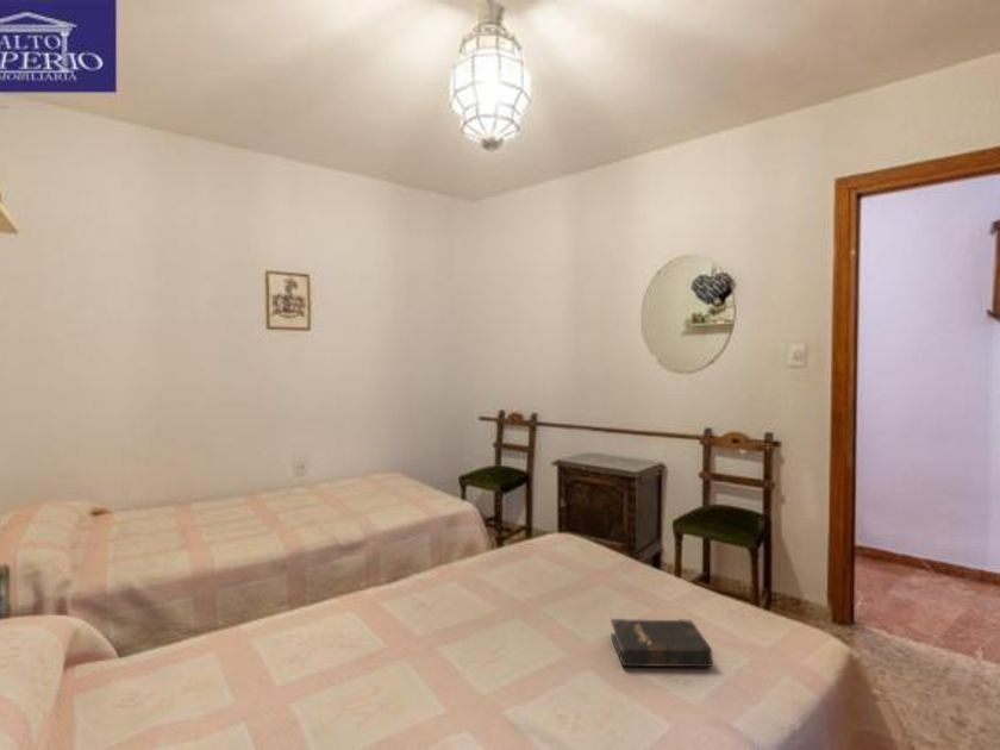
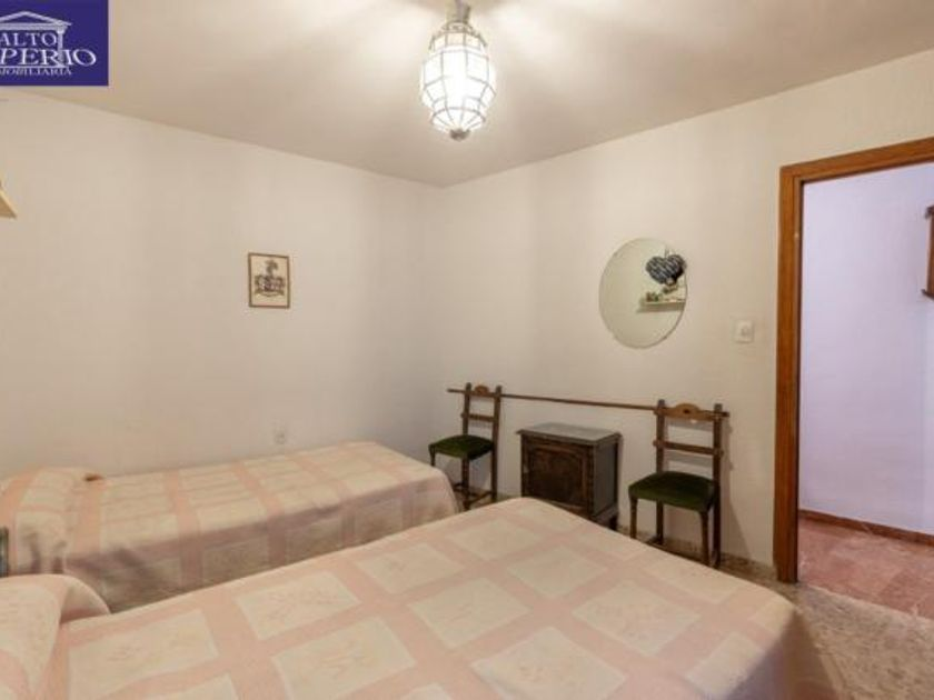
- hardback book [610,618,714,668]
